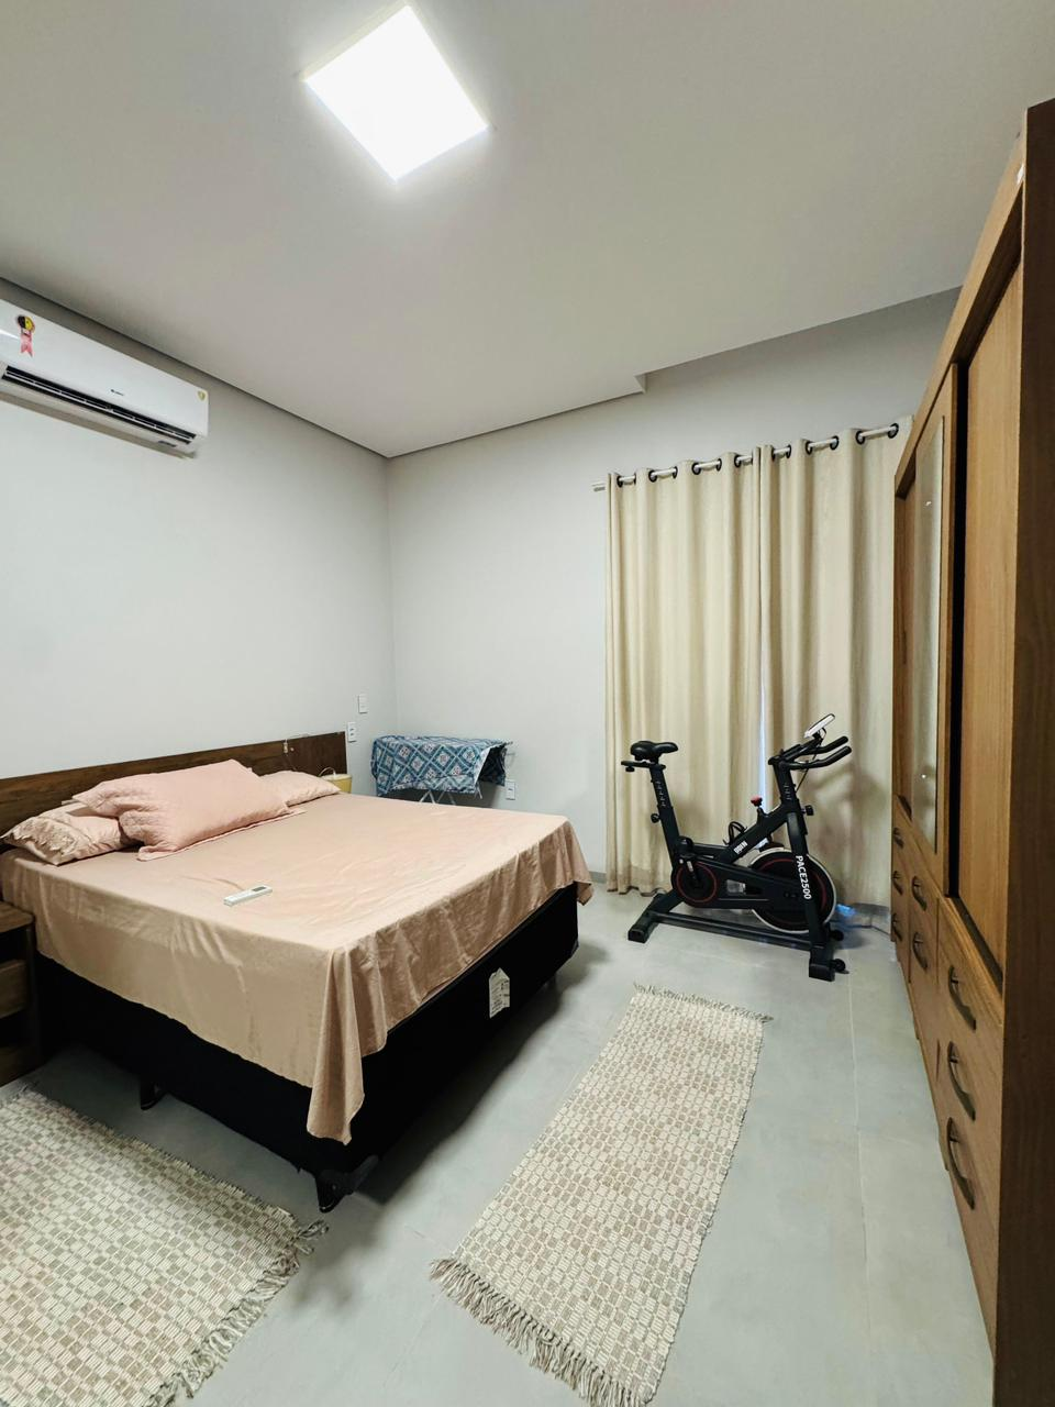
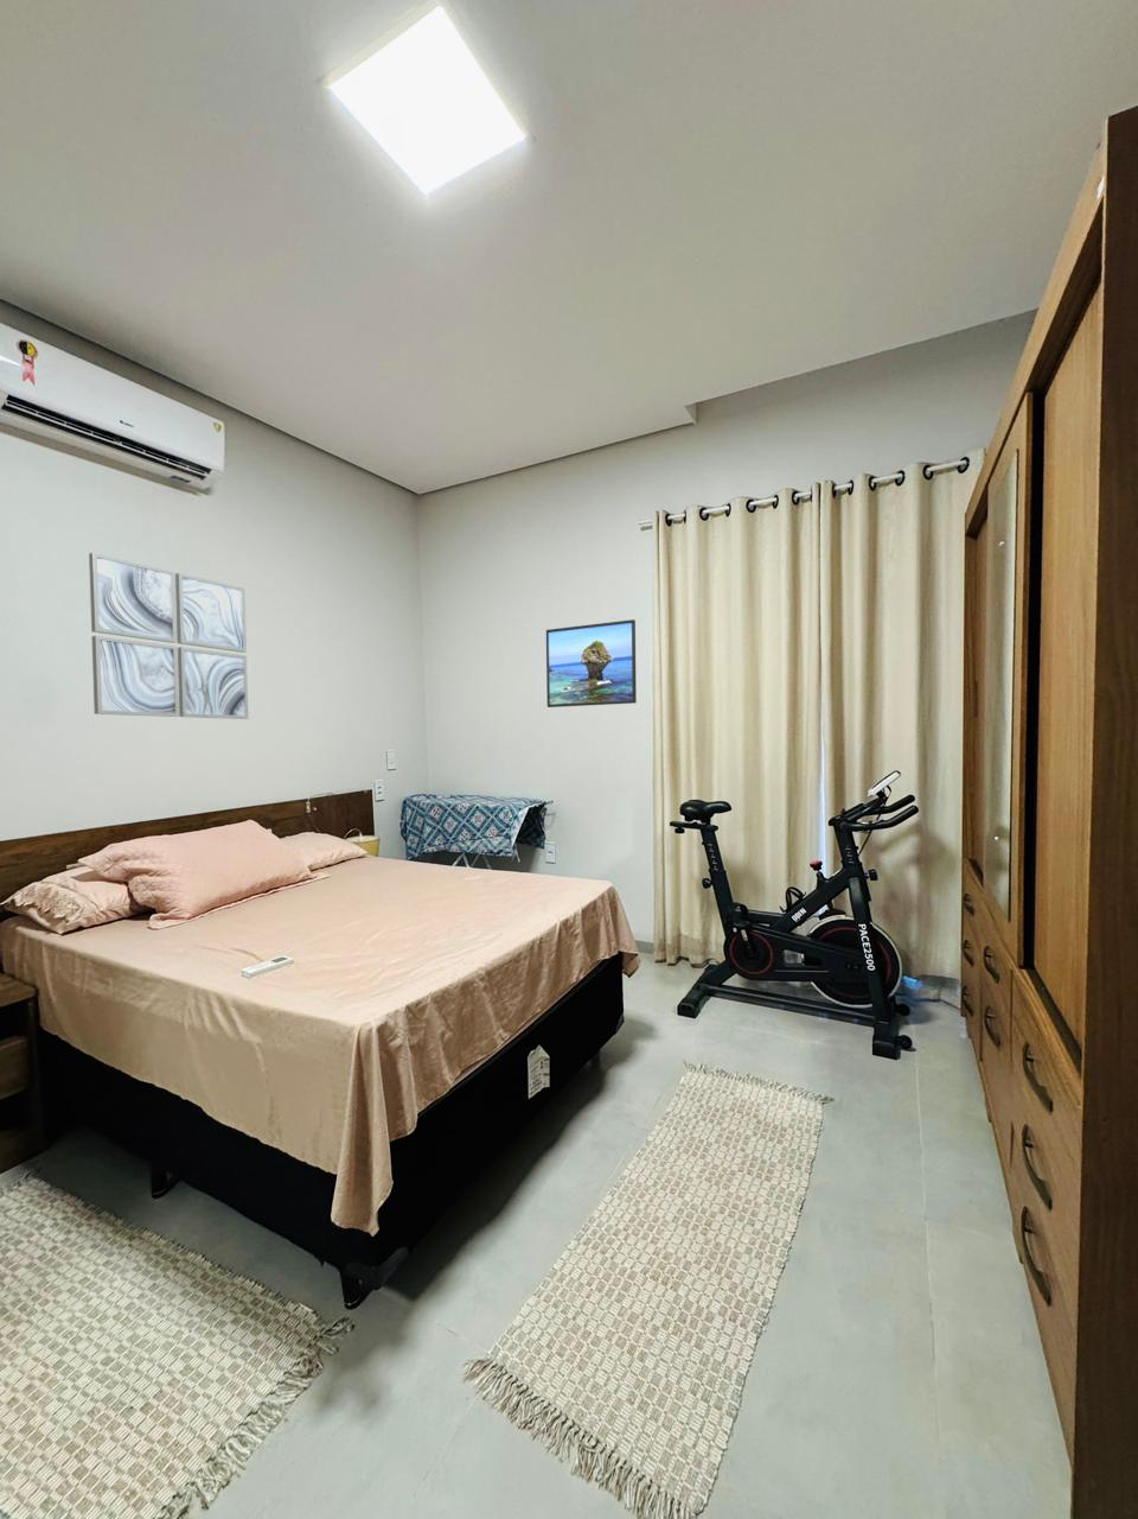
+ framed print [545,618,638,708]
+ wall art [87,551,249,720]
